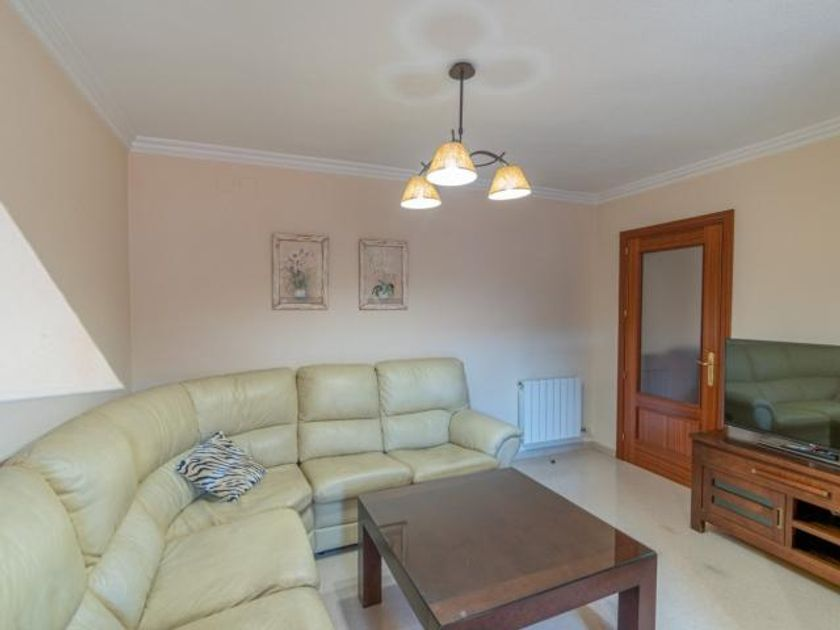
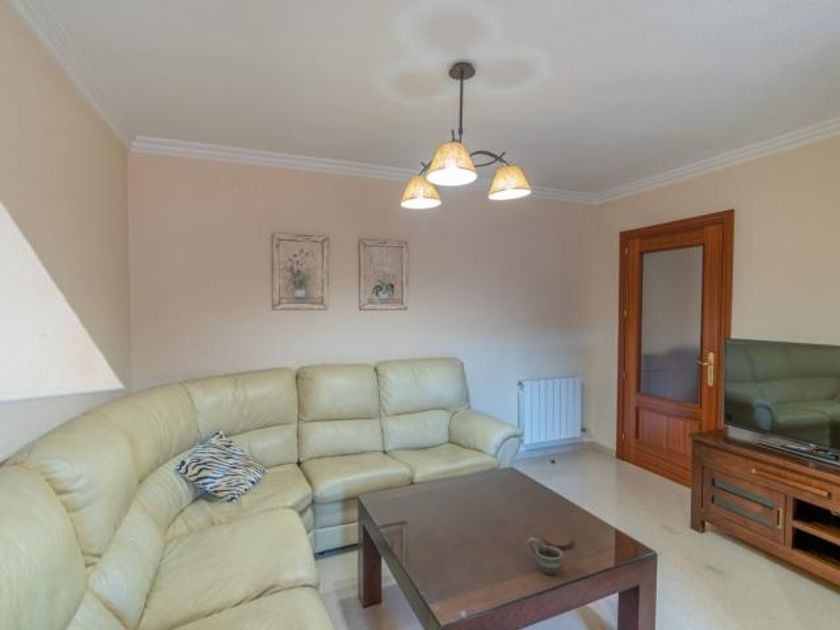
+ cup [527,536,564,576]
+ coaster [543,531,572,550]
